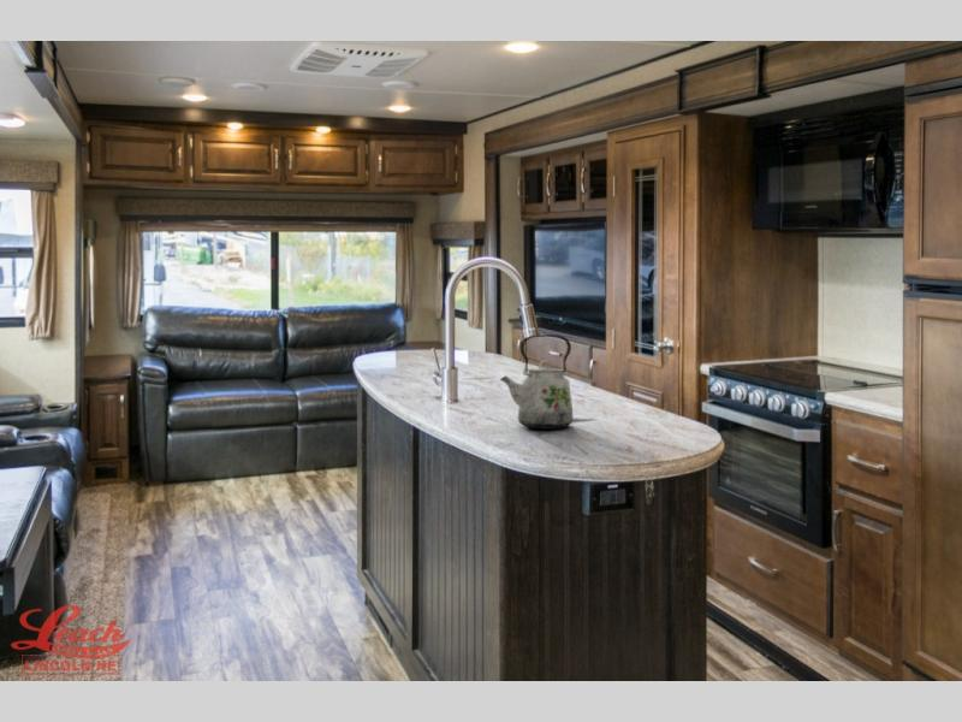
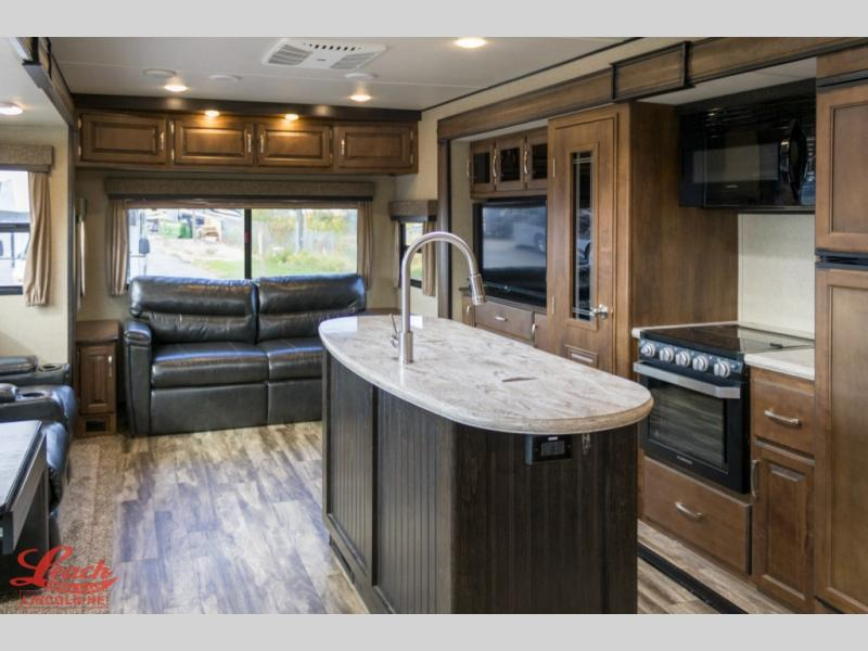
- kettle [499,333,575,431]
